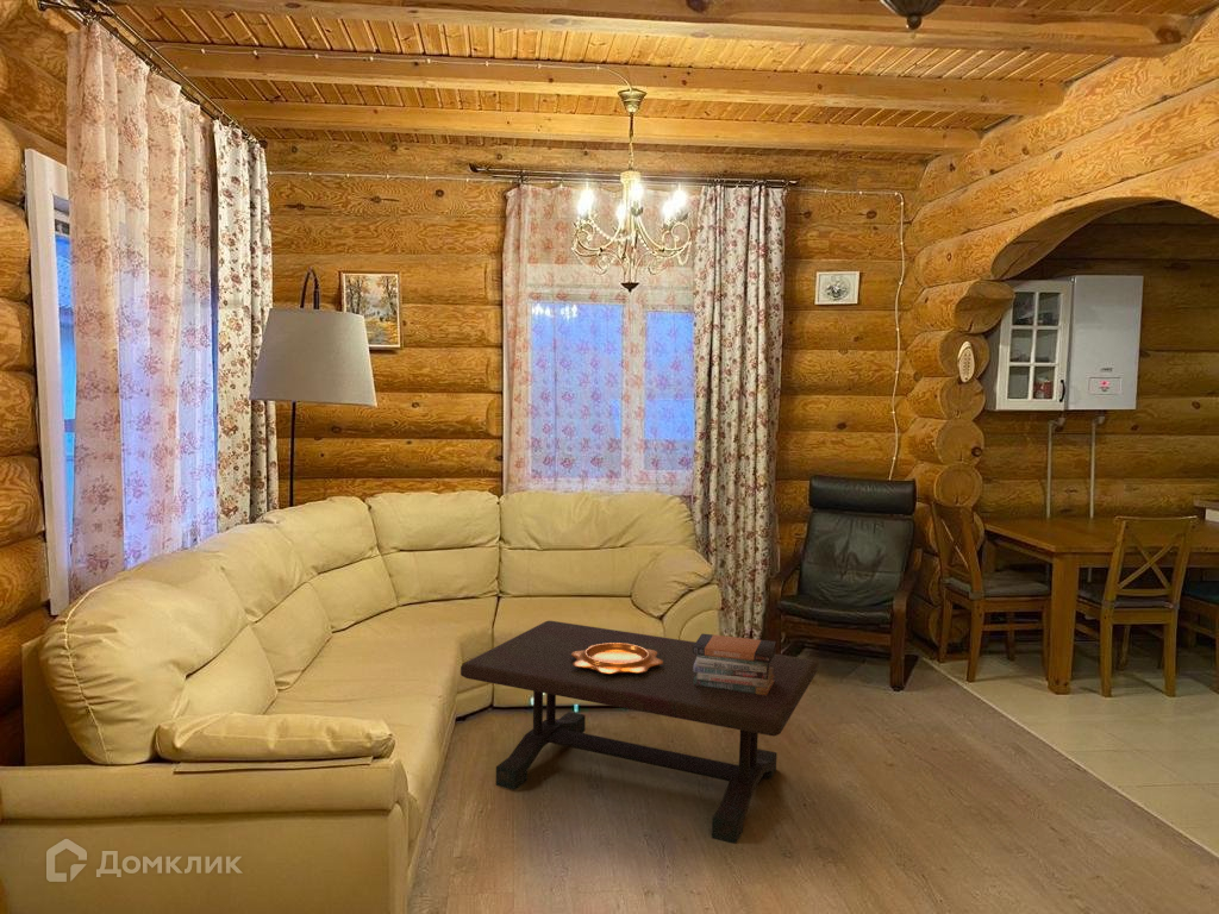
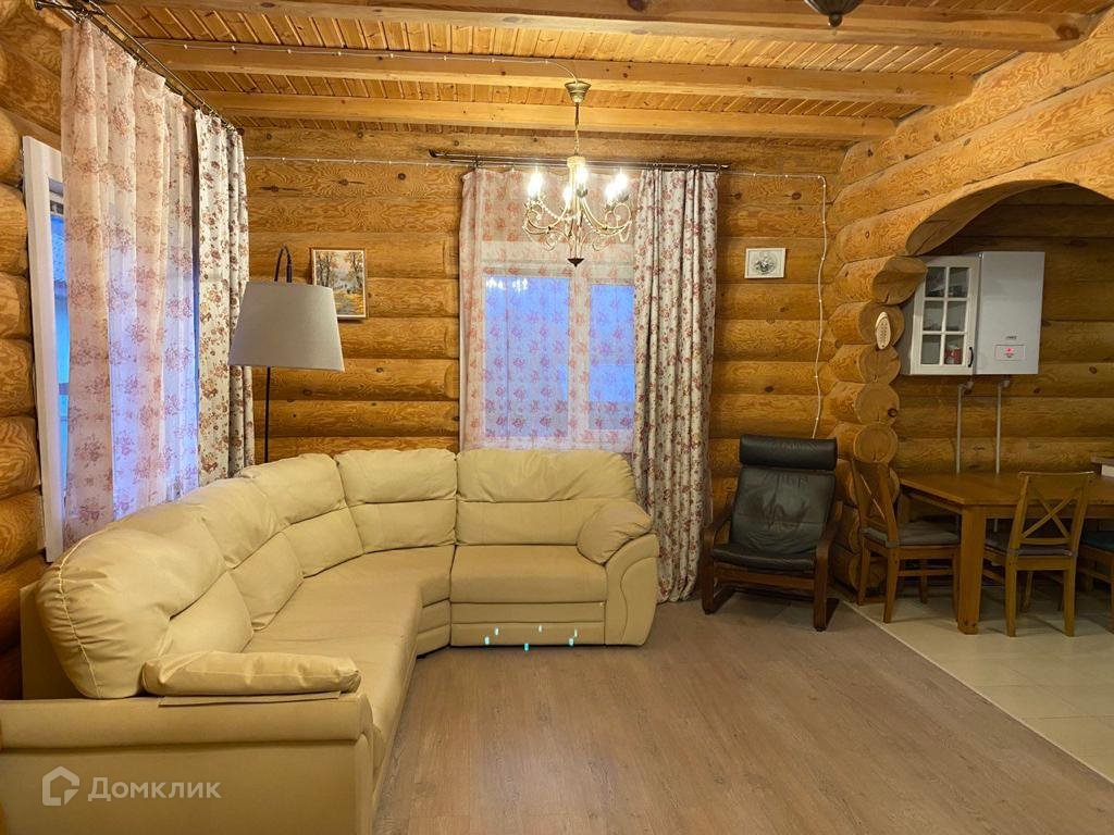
- book stack [693,632,777,695]
- coffee table [460,620,819,845]
- decorative bowl [571,643,663,675]
